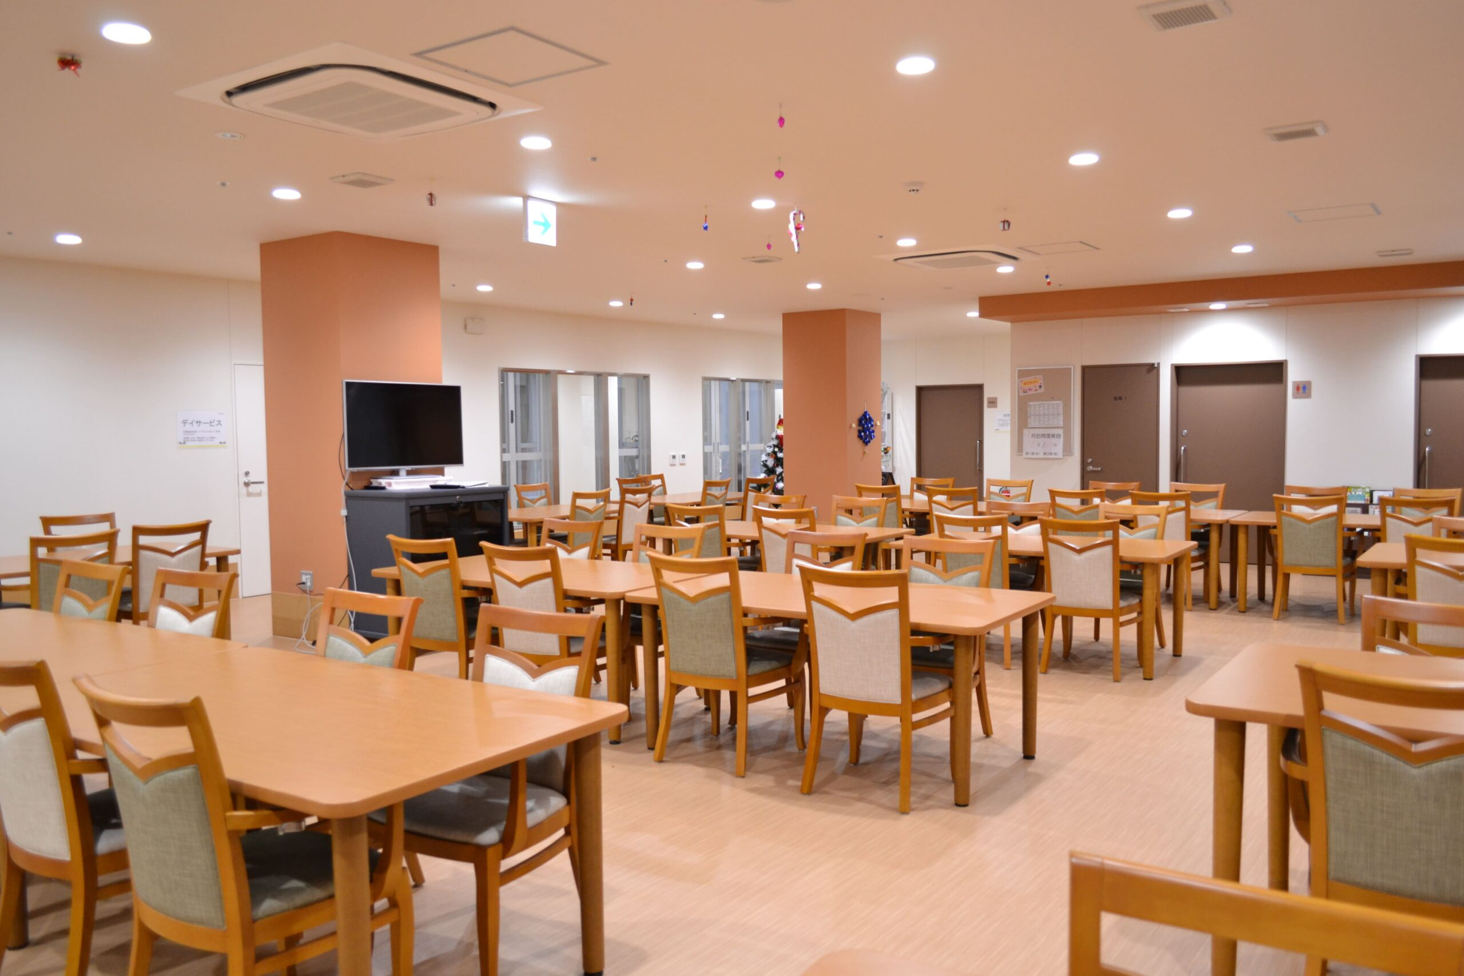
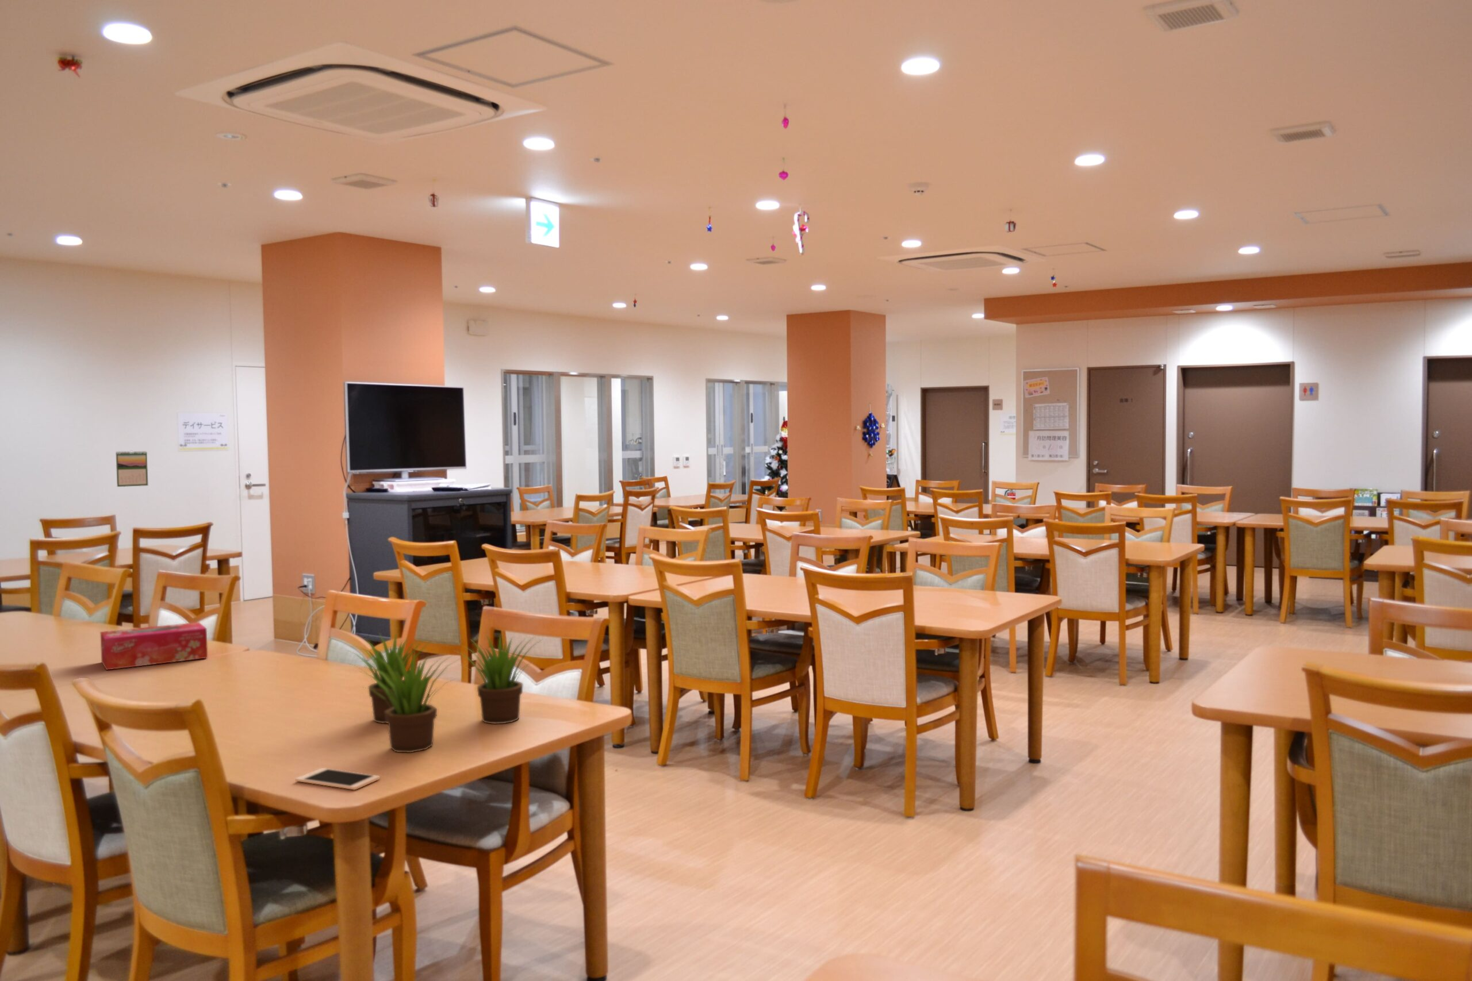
+ plant [344,632,543,753]
+ cell phone [295,768,381,790]
+ calendar [115,450,149,487]
+ tissue box [100,621,208,671]
